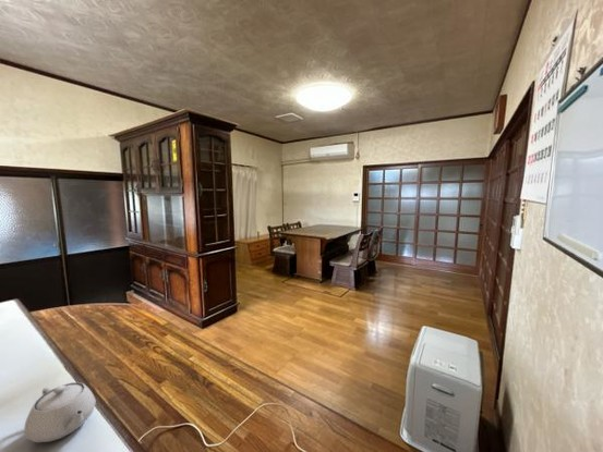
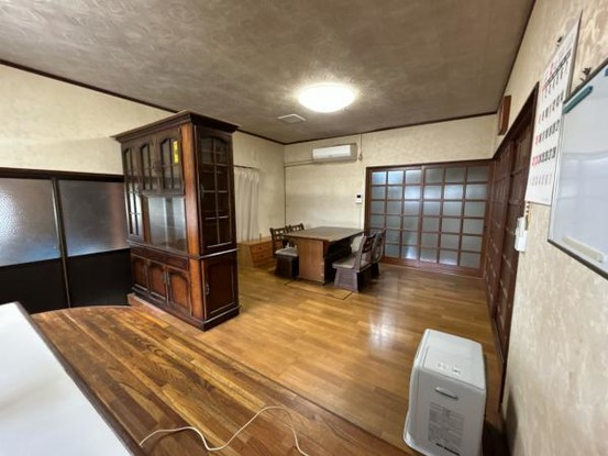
- teapot [23,381,97,443]
